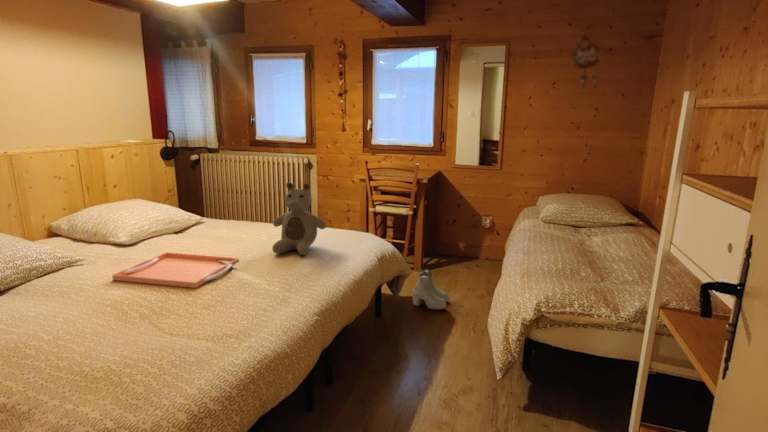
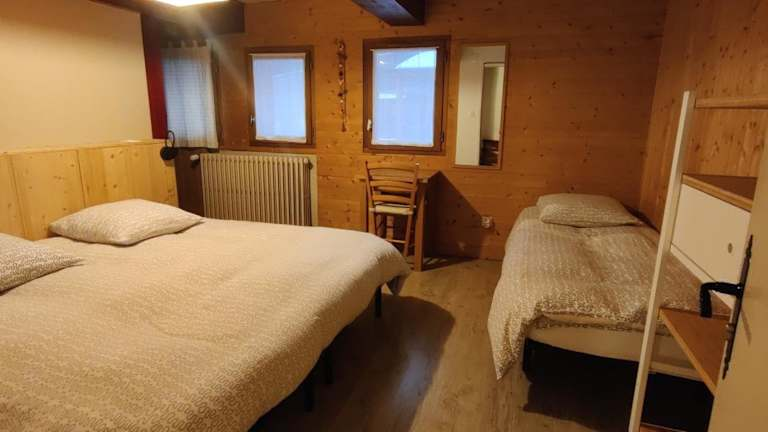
- boots [412,268,450,311]
- teddy bear [271,181,327,256]
- serving tray [111,251,240,289]
- cuckoo clock [570,32,602,89]
